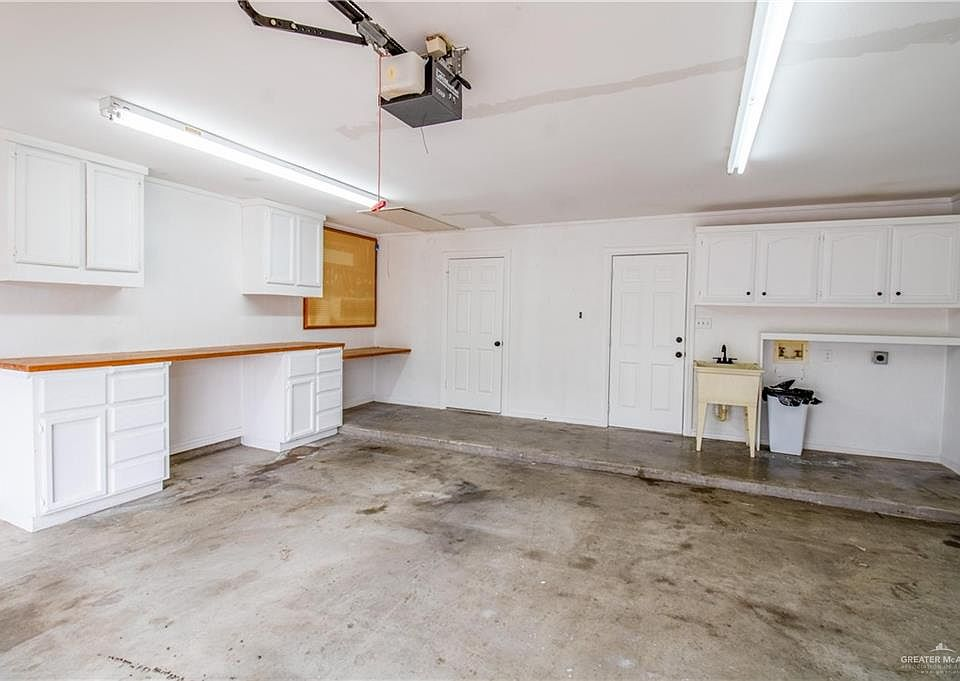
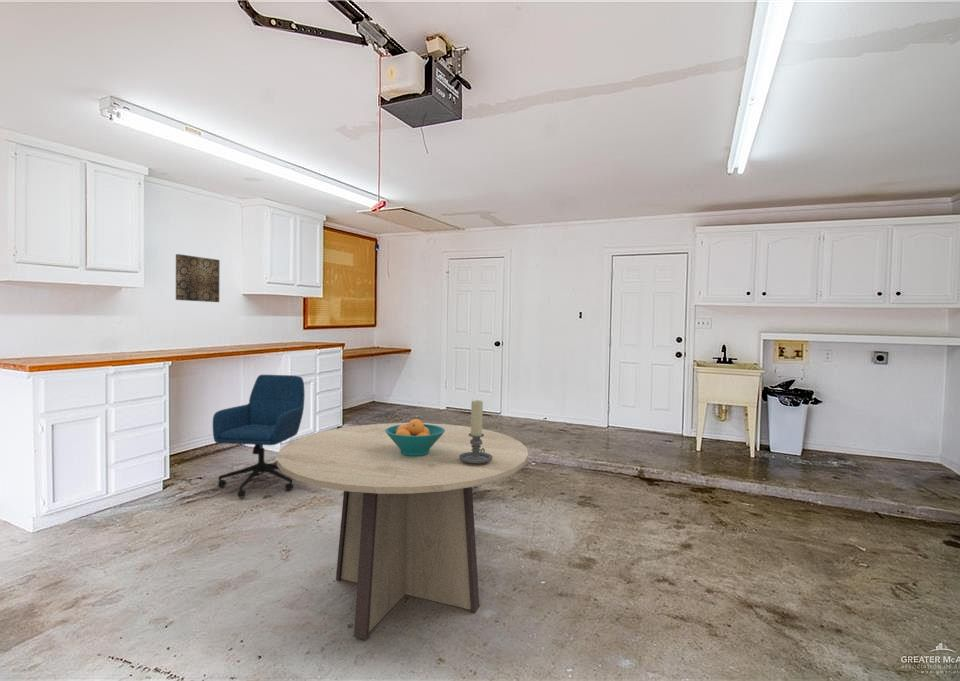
+ office chair [212,374,306,498]
+ candle holder [459,399,493,465]
+ fruit bowl [385,418,445,456]
+ wall art [175,253,221,303]
+ dining table [276,422,529,641]
